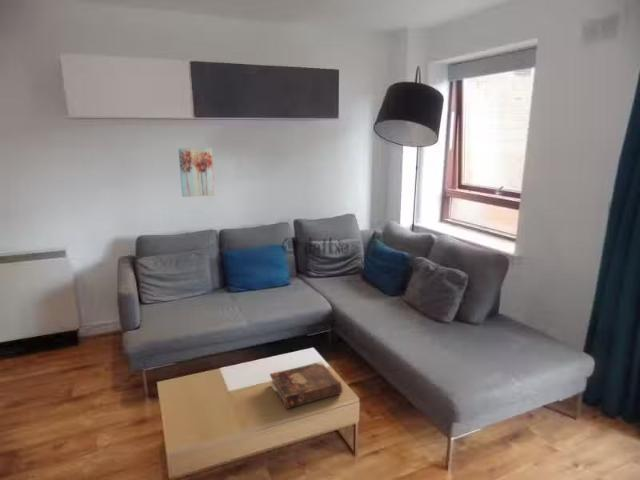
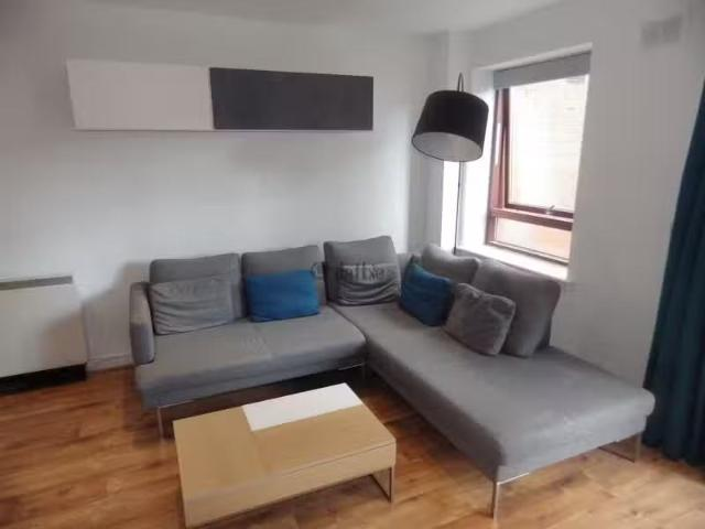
- book [269,360,343,410]
- wall art [178,147,215,198]
